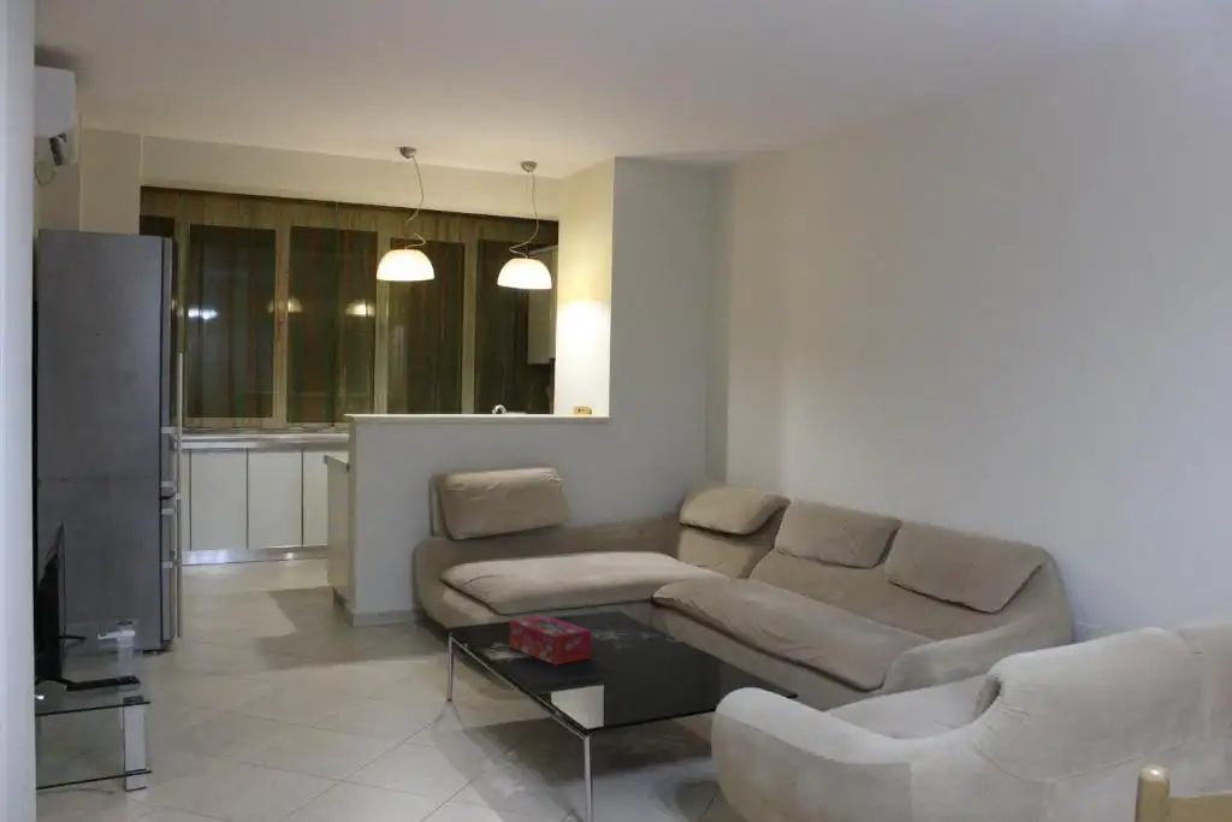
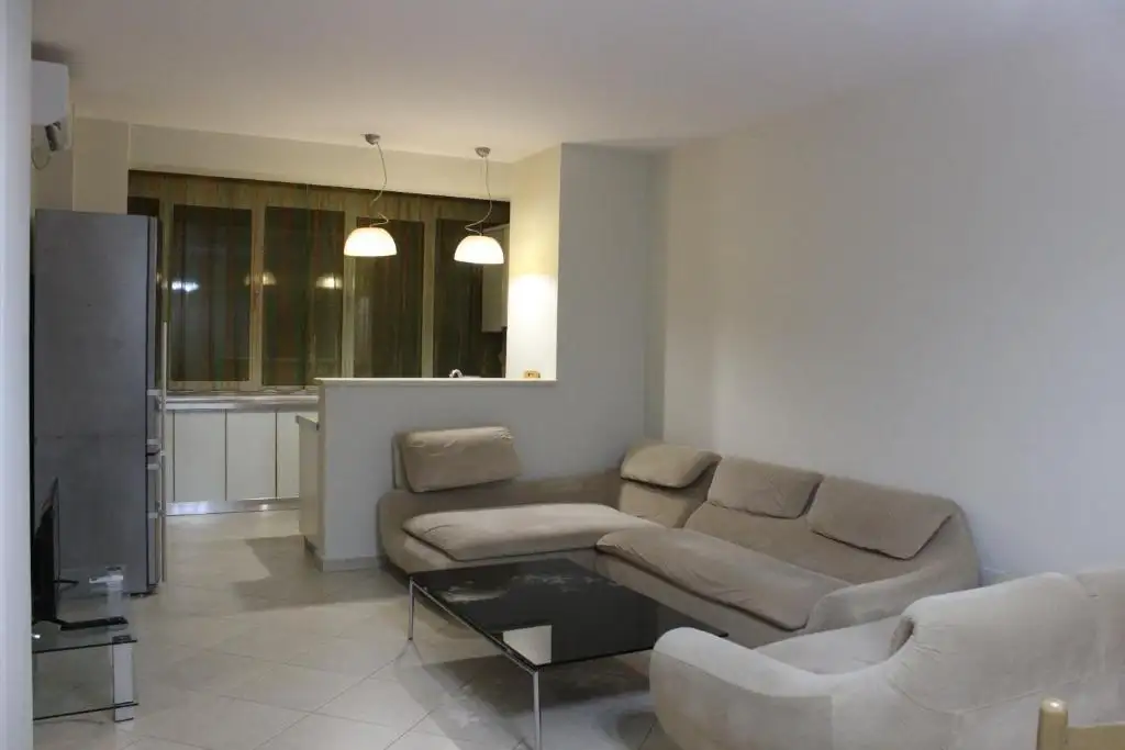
- tissue box [508,614,592,667]
